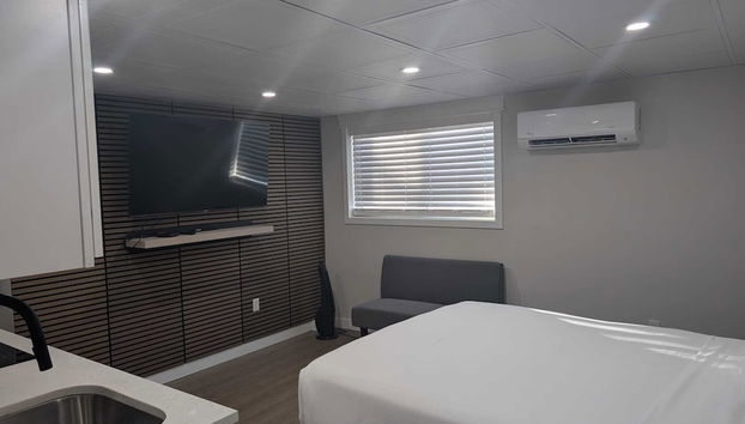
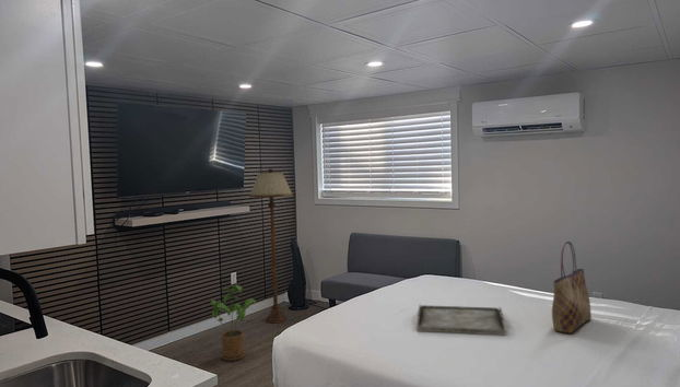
+ serving tray [415,303,507,337]
+ tote bag [551,239,593,335]
+ floor lamp [248,168,294,324]
+ house plant [209,284,257,362]
